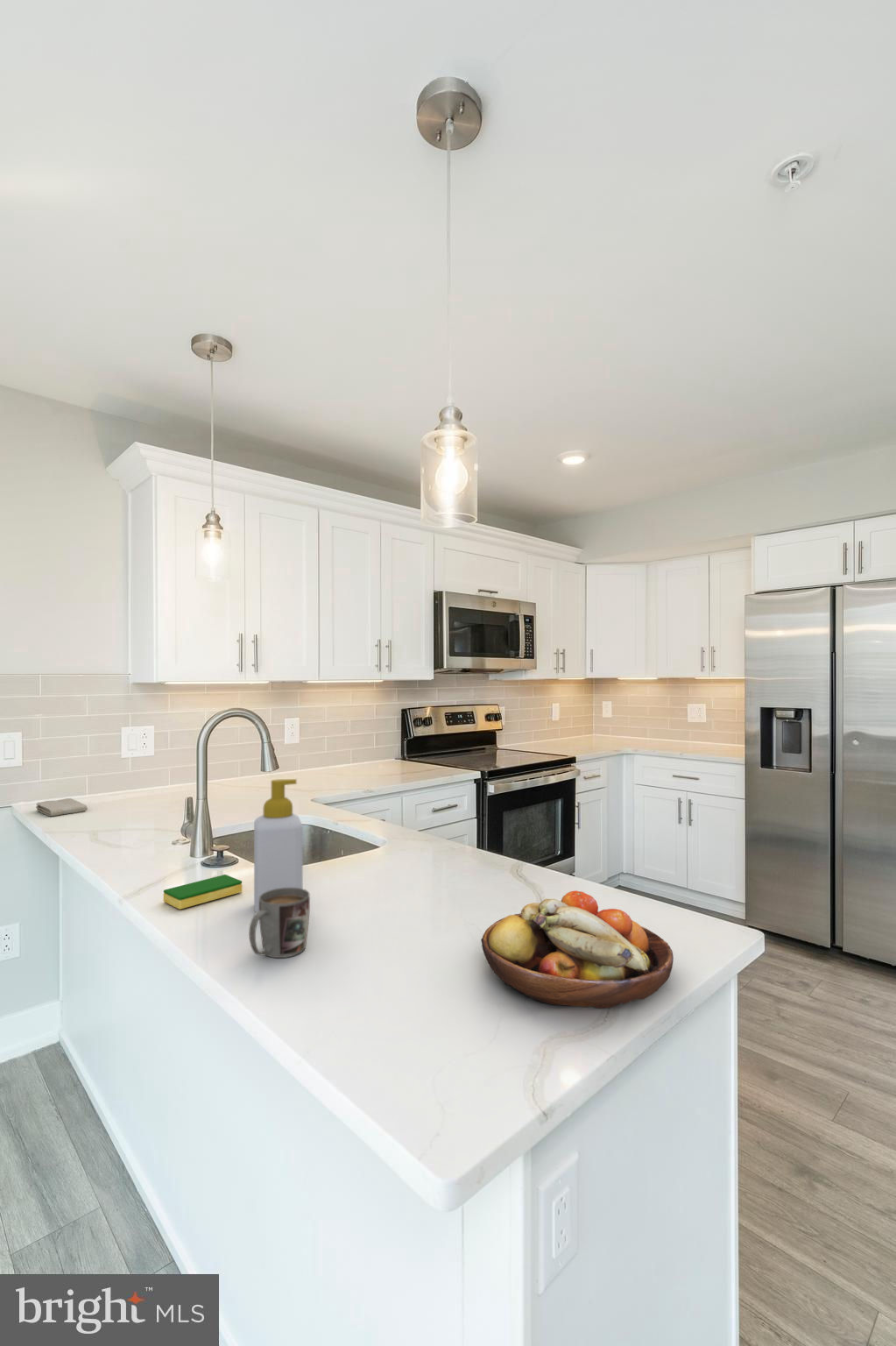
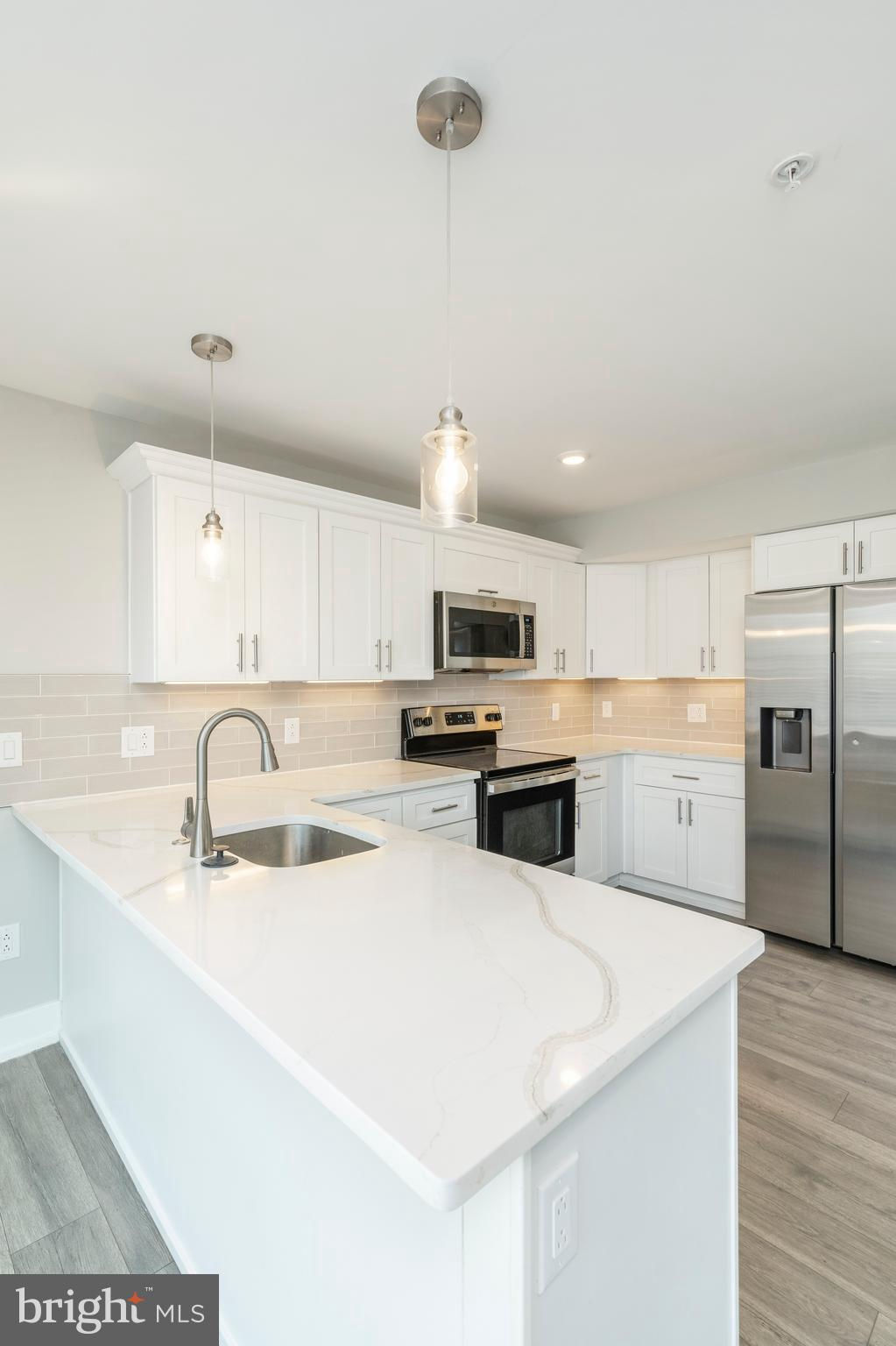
- fruit bowl [480,890,674,1010]
- soap bottle [253,778,304,913]
- mug [248,888,311,959]
- dish sponge [163,874,243,910]
- washcloth [35,797,88,817]
